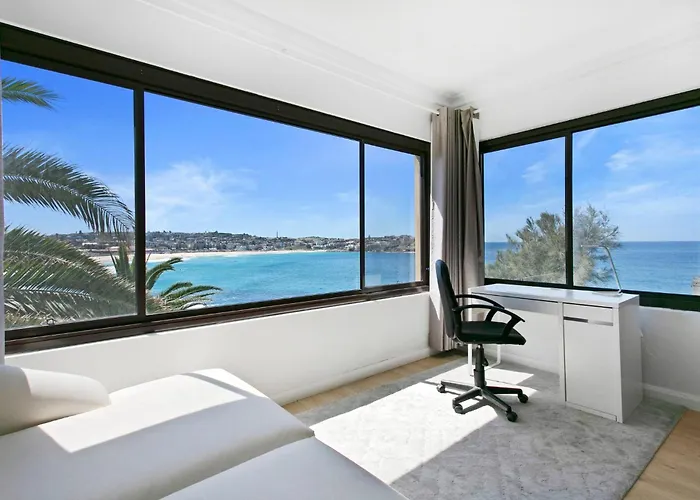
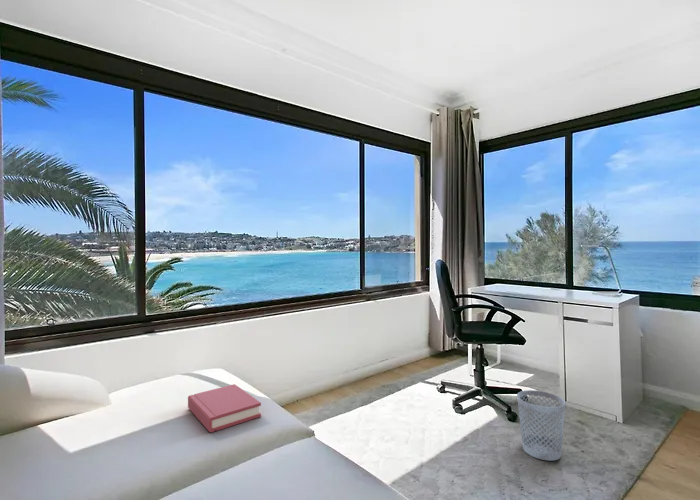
+ hardback book [187,383,262,433]
+ wastebasket [516,389,566,462]
